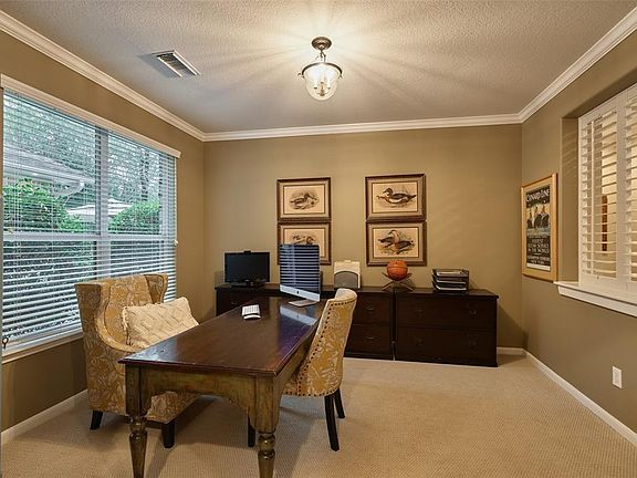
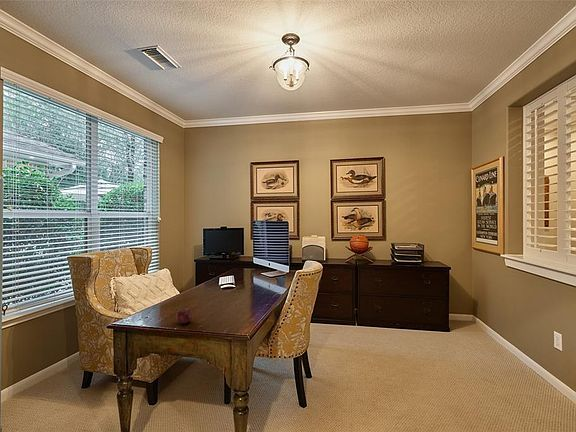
+ apple [175,306,194,325]
